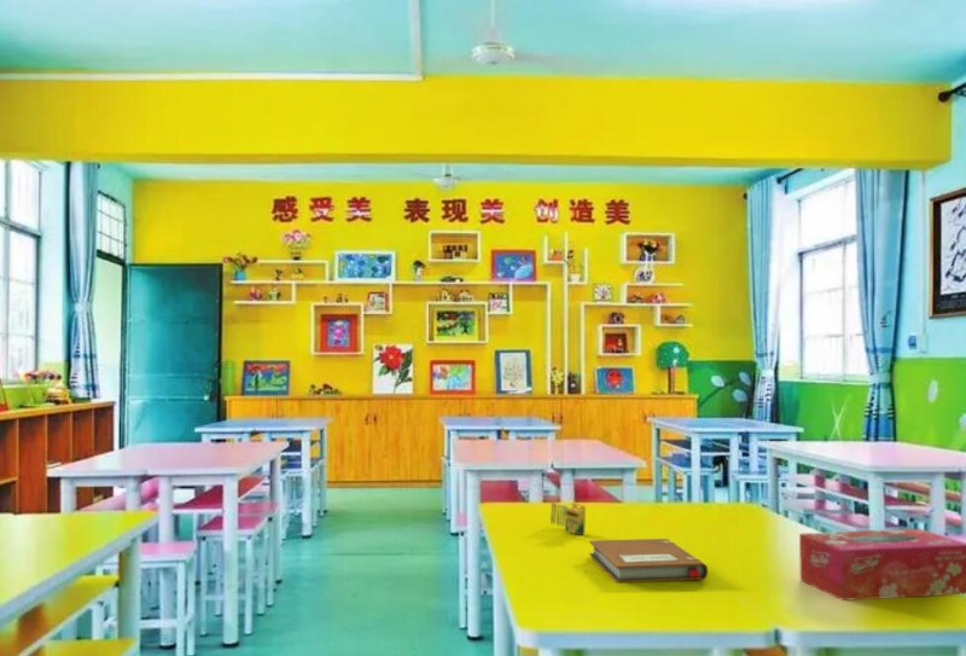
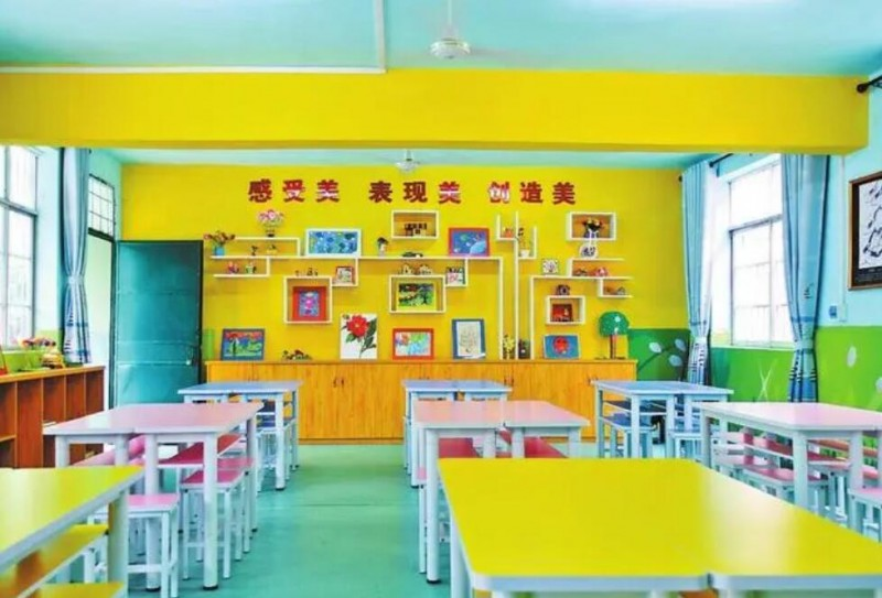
- notebook [588,538,709,584]
- tissue box [798,528,966,602]
- crayon [549,501,587,536]
